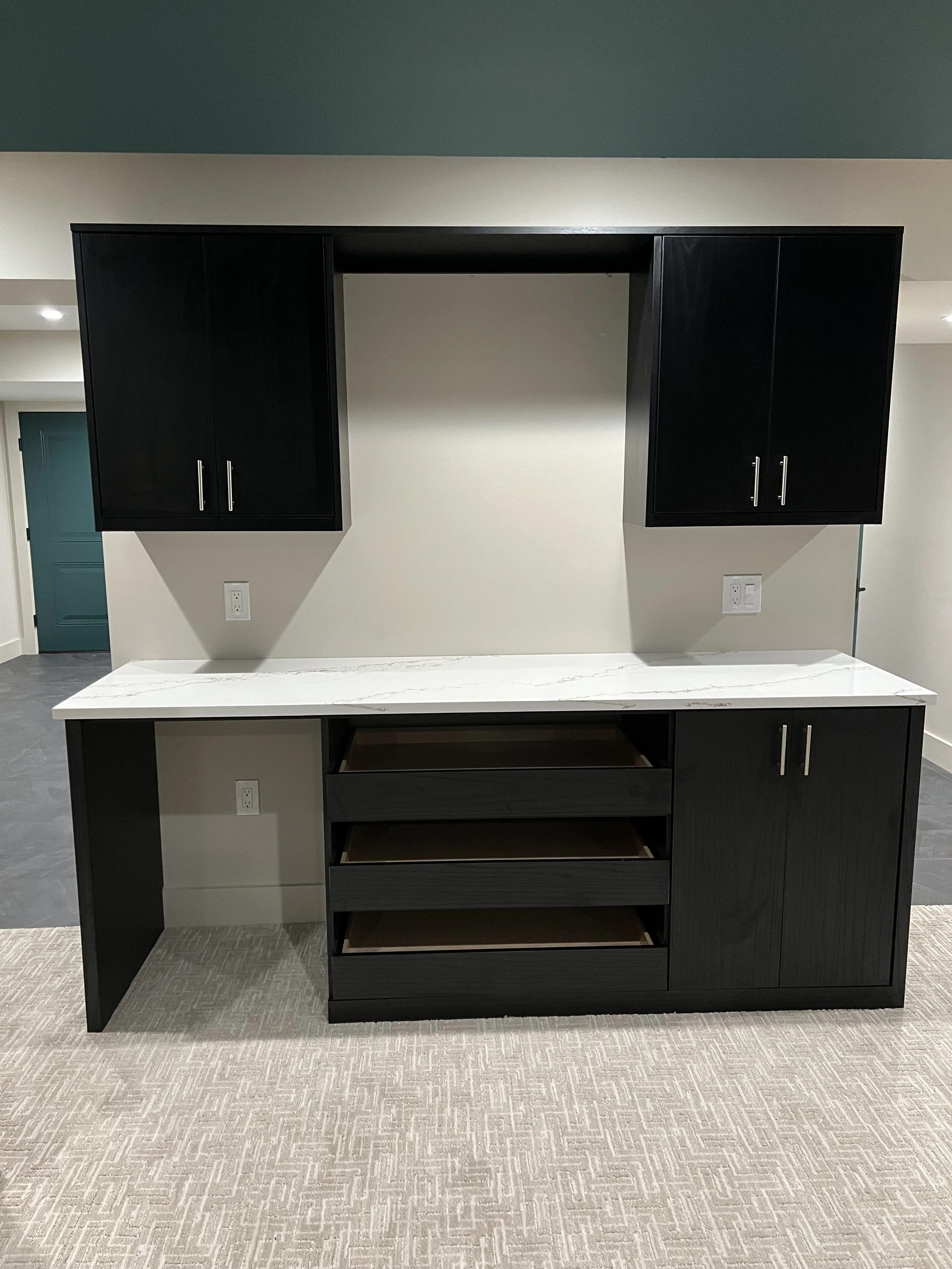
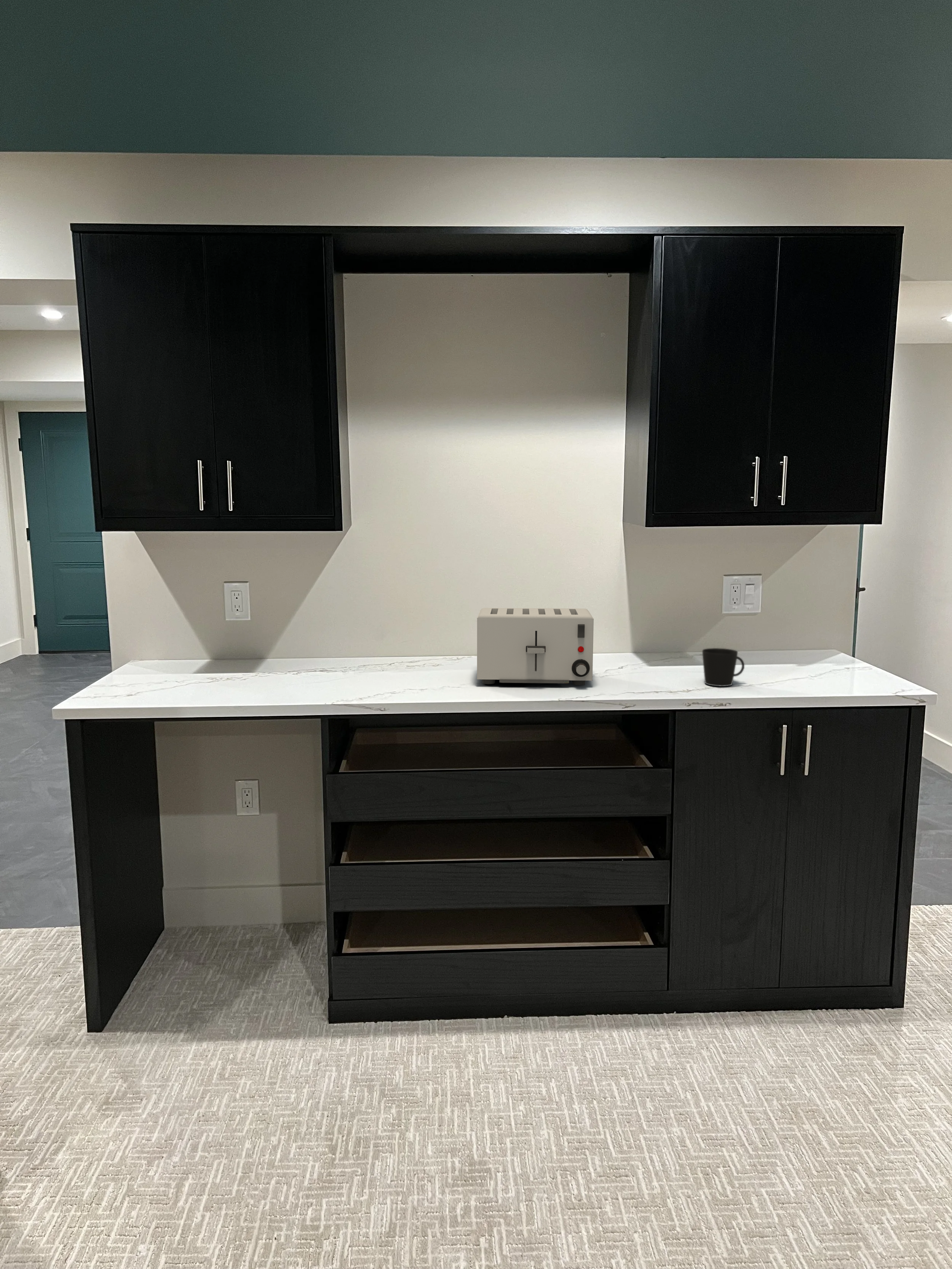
+ toaster [477,608,594,686]
+ cup [702,648,745,687]
